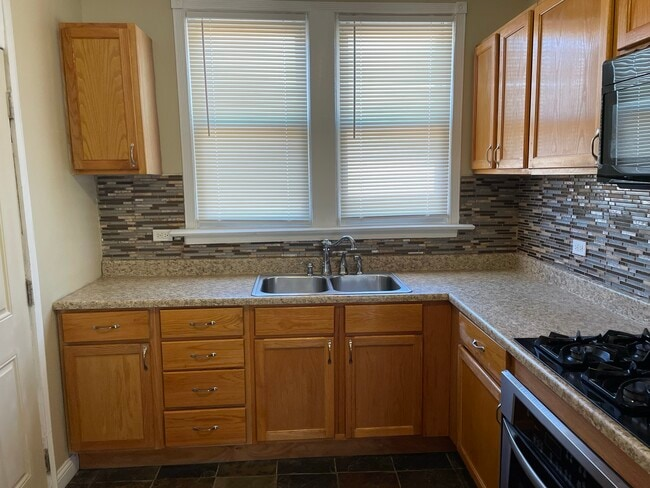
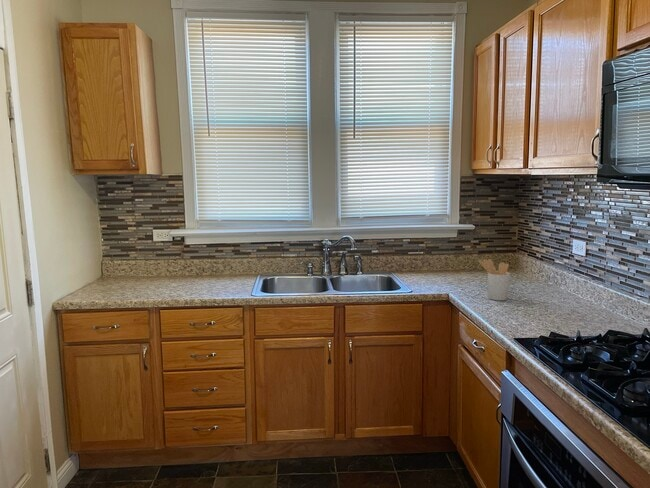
+ utensil holder [478,258,511,302]
